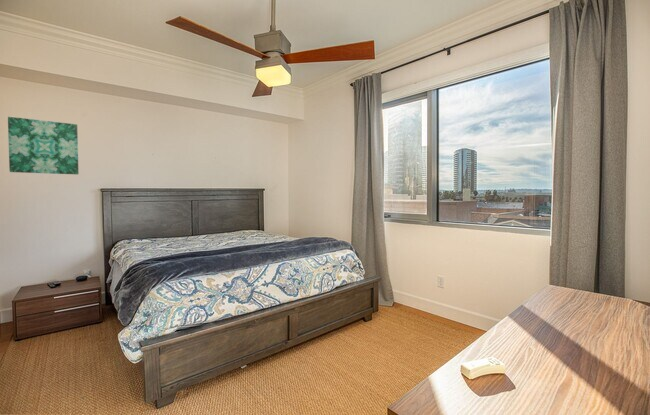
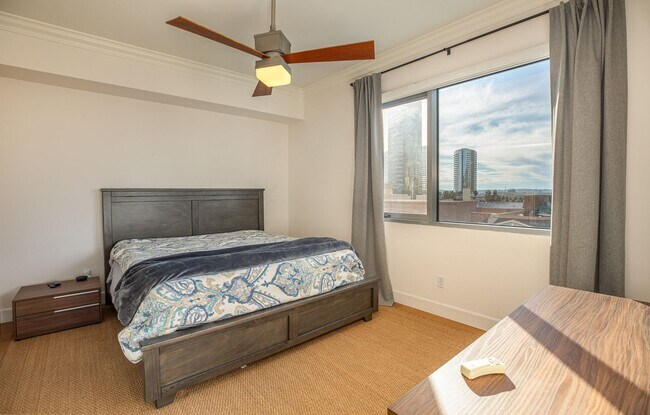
- wall art [7,116,80,175]
